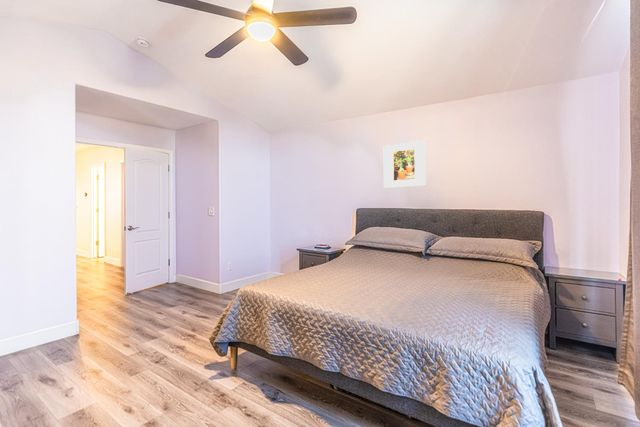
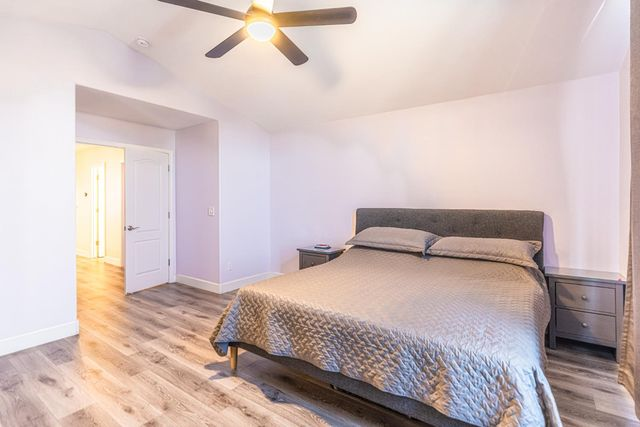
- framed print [383,140,427,189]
